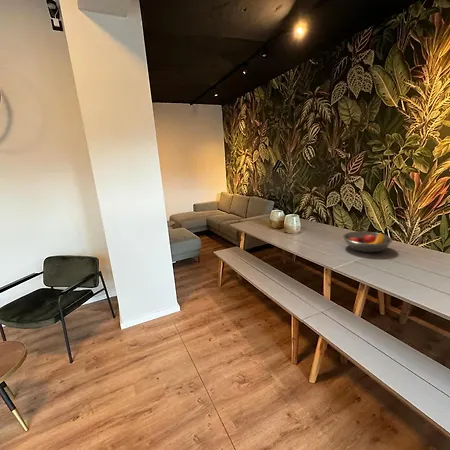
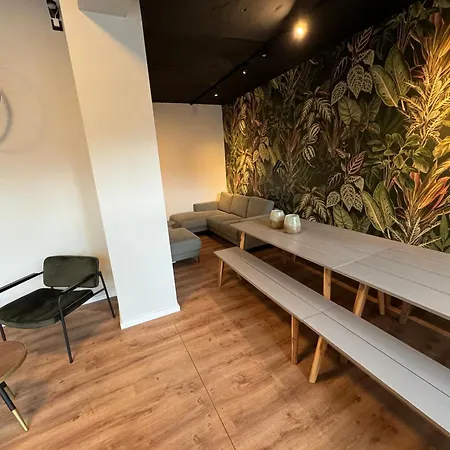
- fruit bowl [342,230,393,253]
